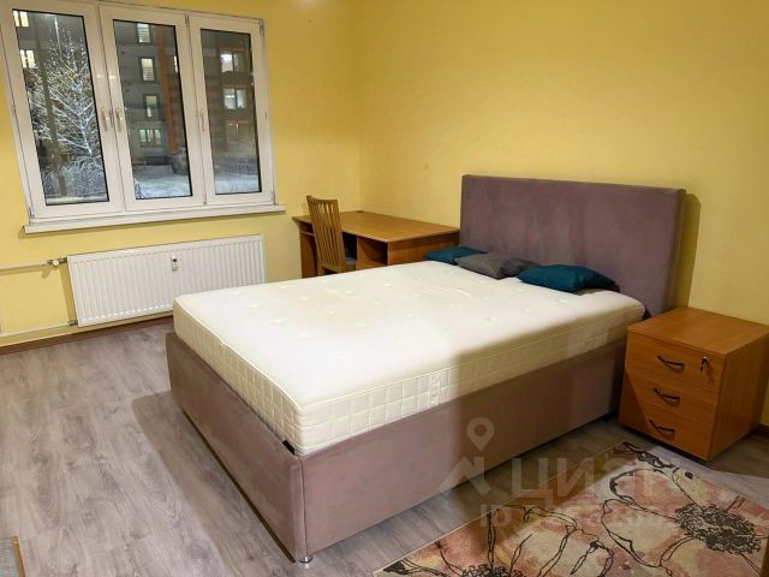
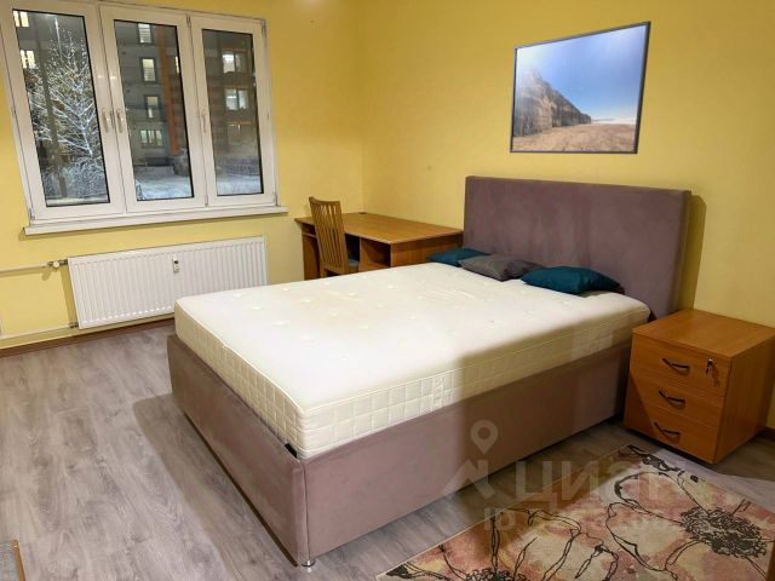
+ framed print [509,19,653,155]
